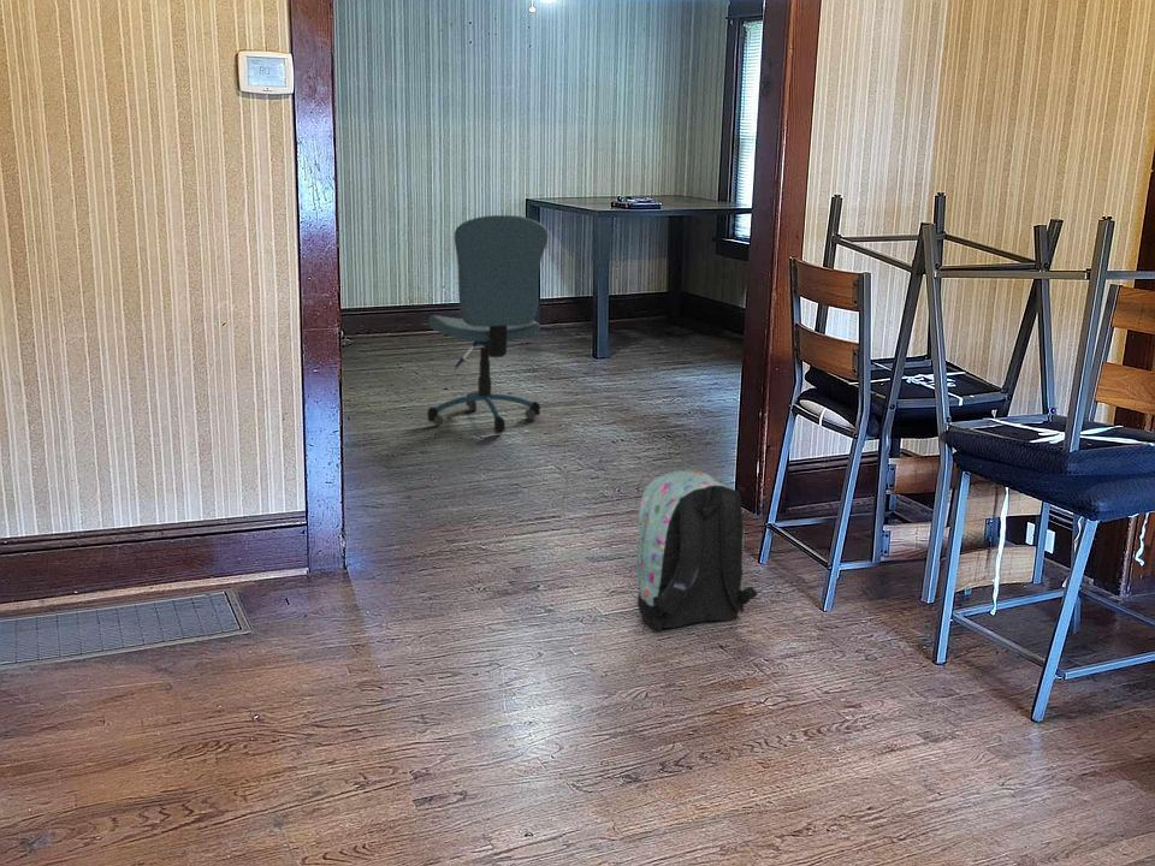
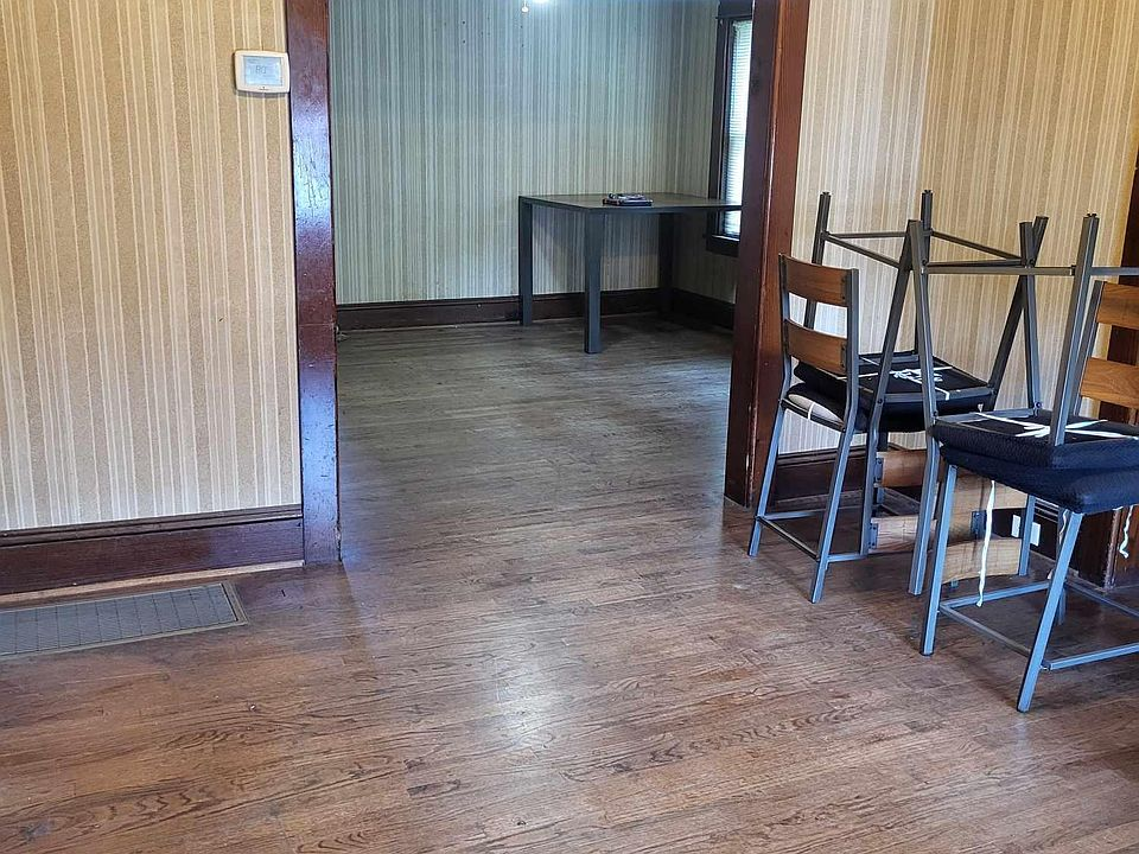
- backpack [635,470,759,630]
- office chair [426,214,549,435]
